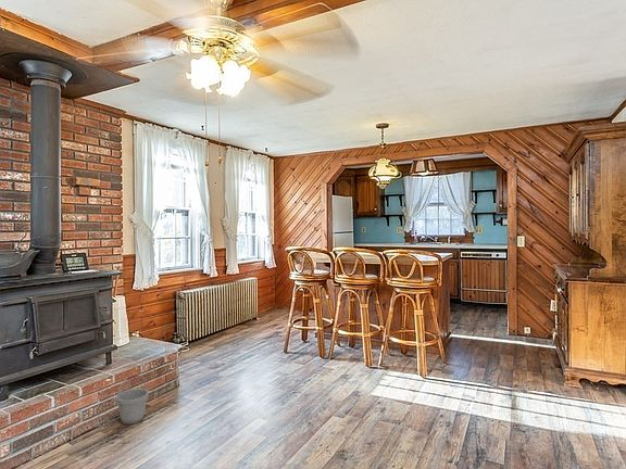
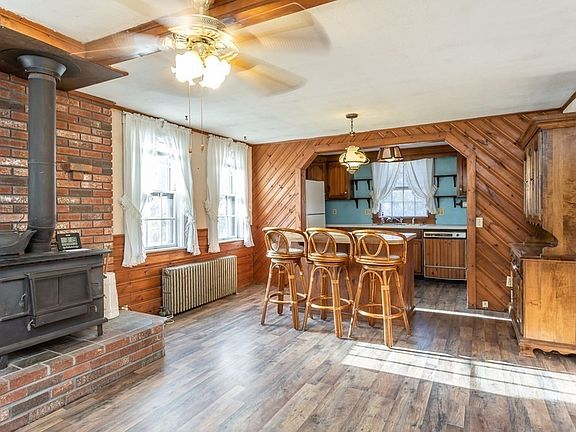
- bucket [115,373,150,426]
